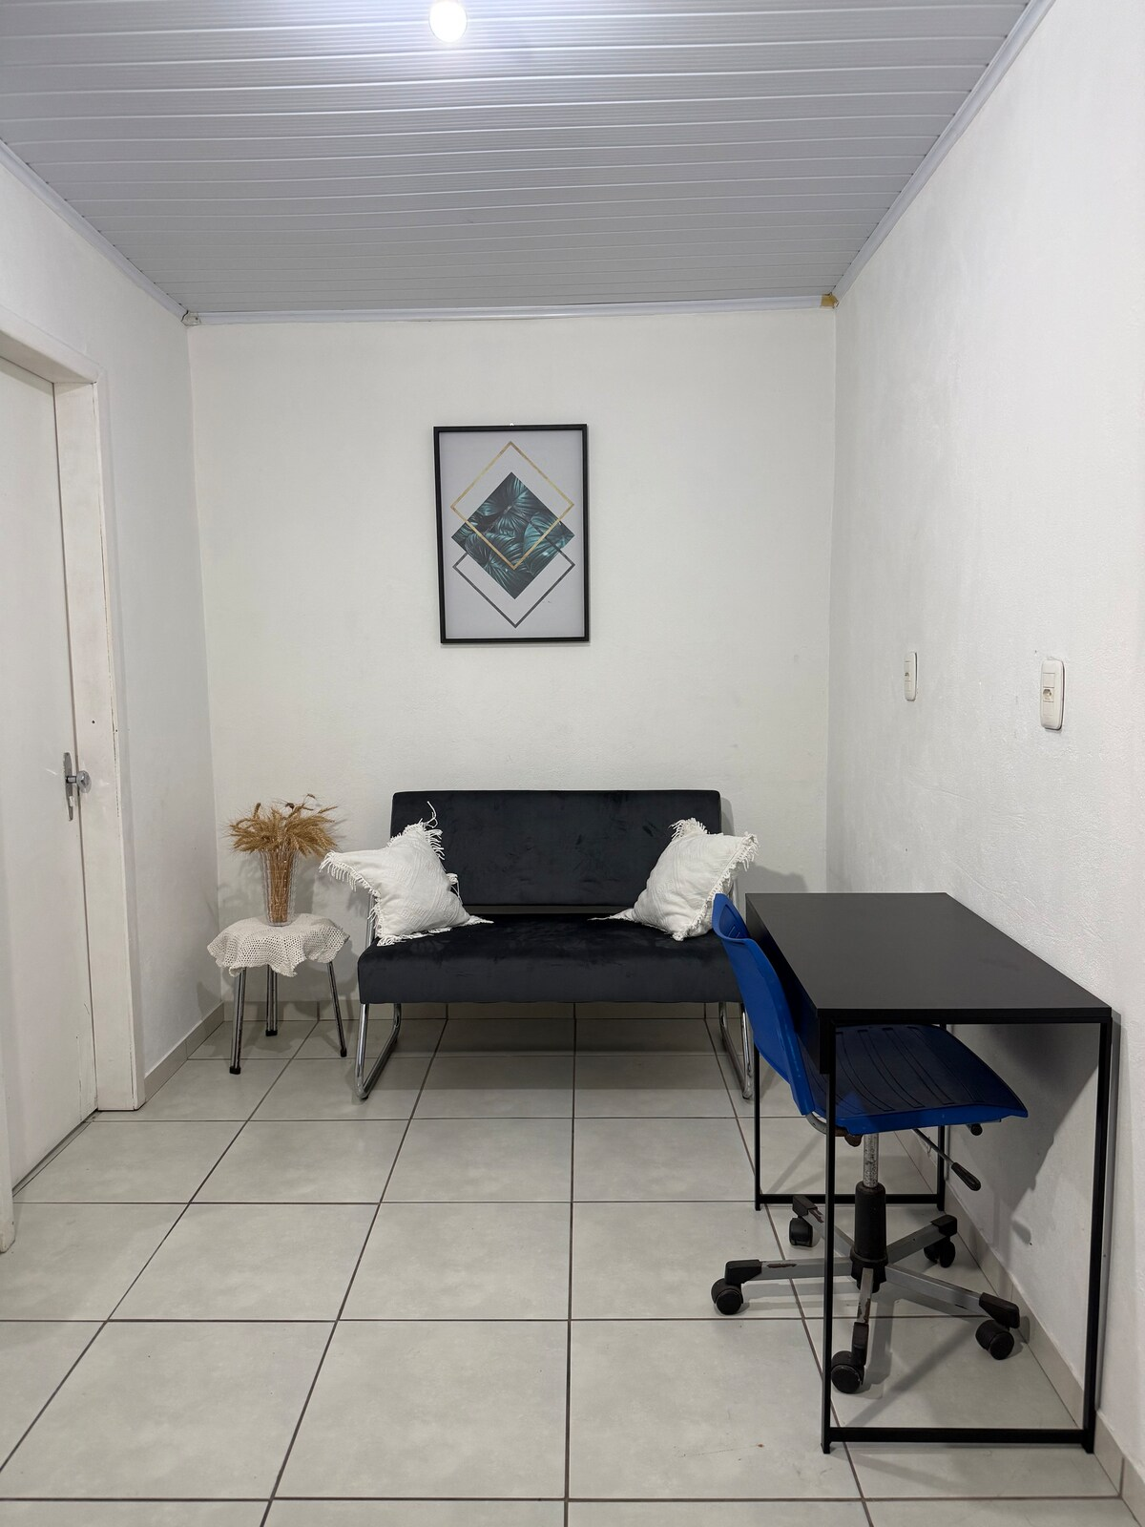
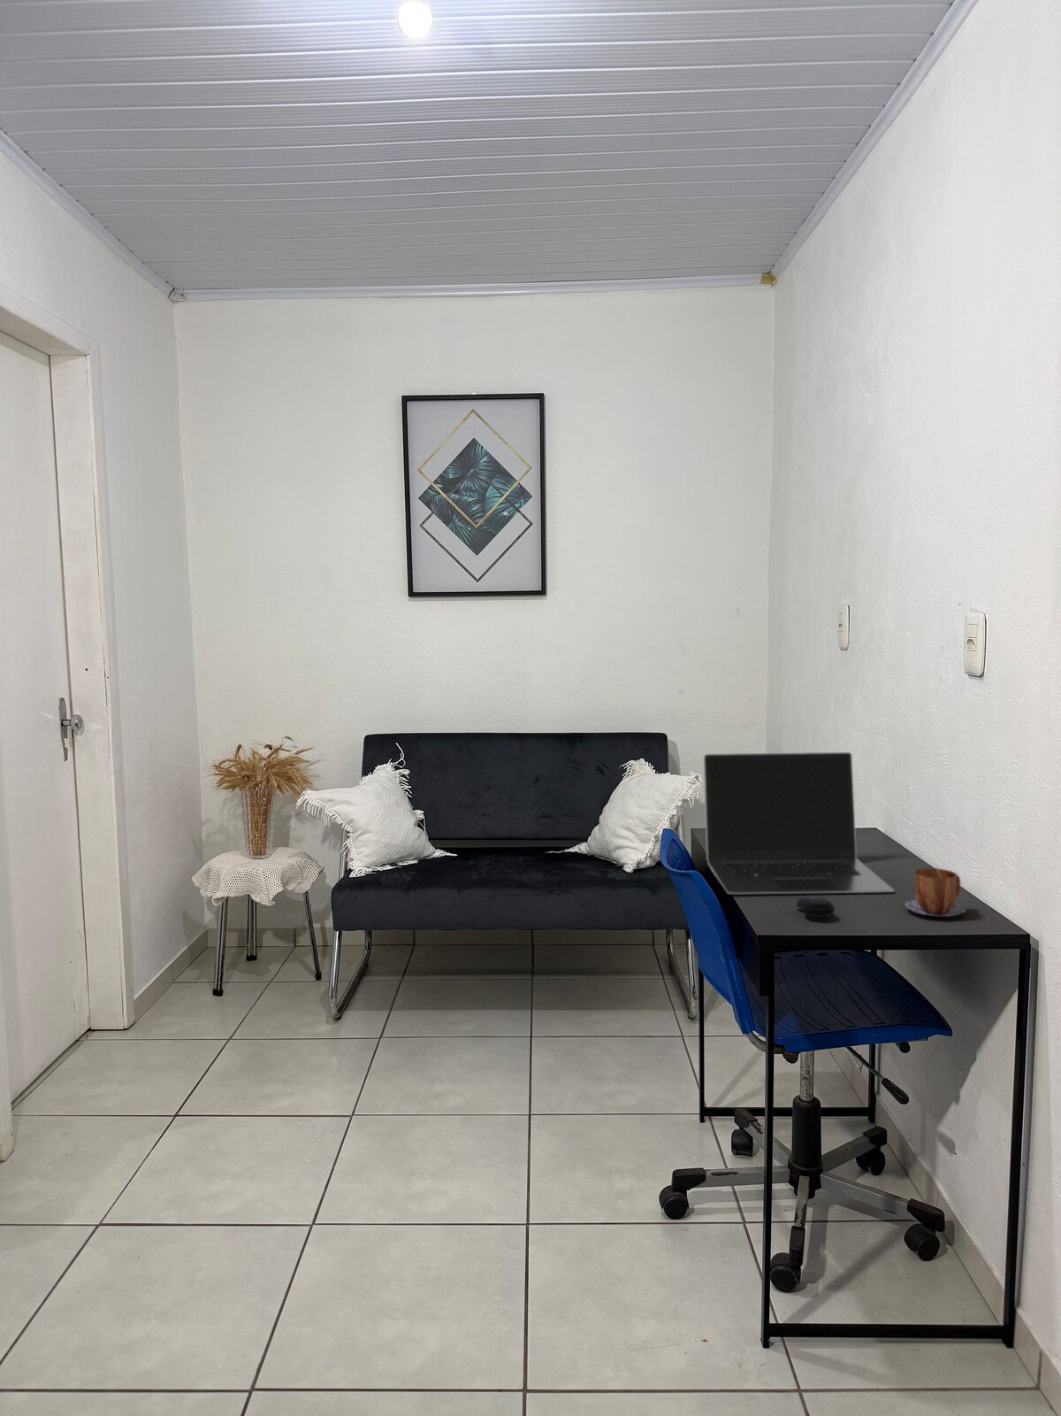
+ laptop [703,751,895,894]
+ mug [904,867,967,918]
+ computer mouse [796,895,836,919]
